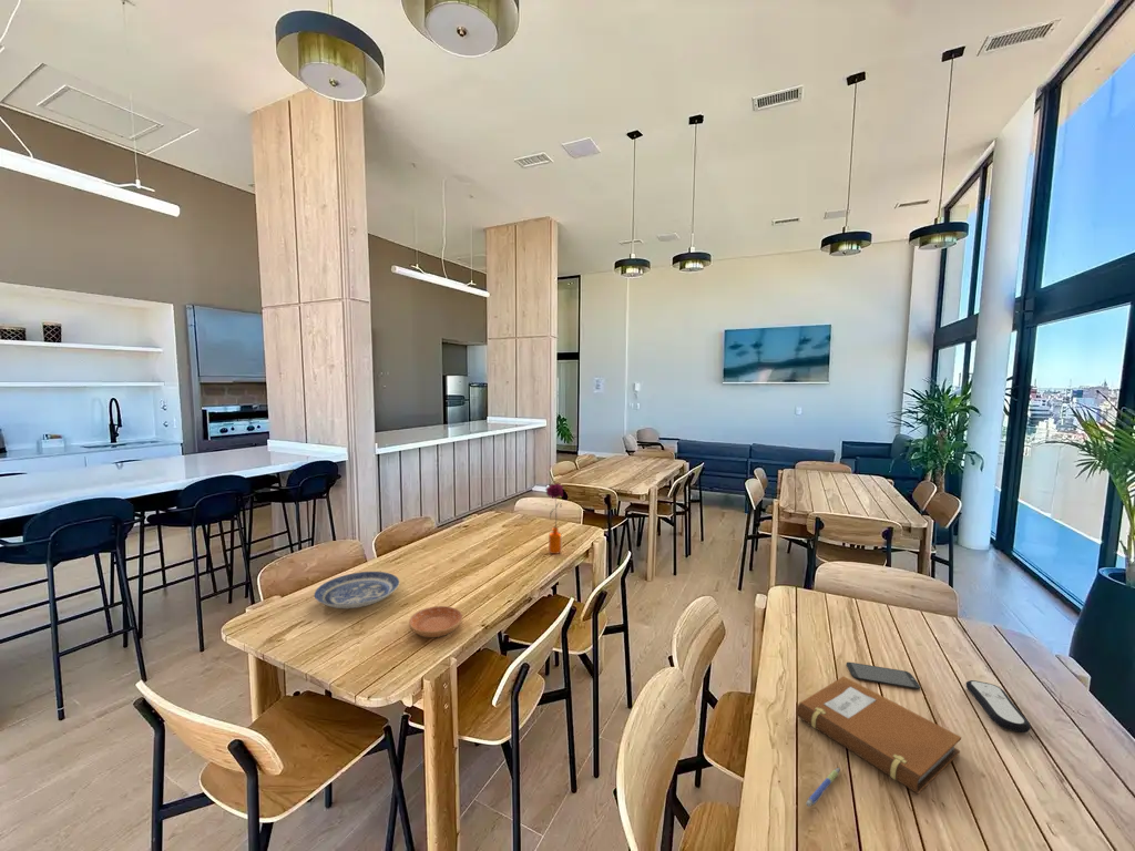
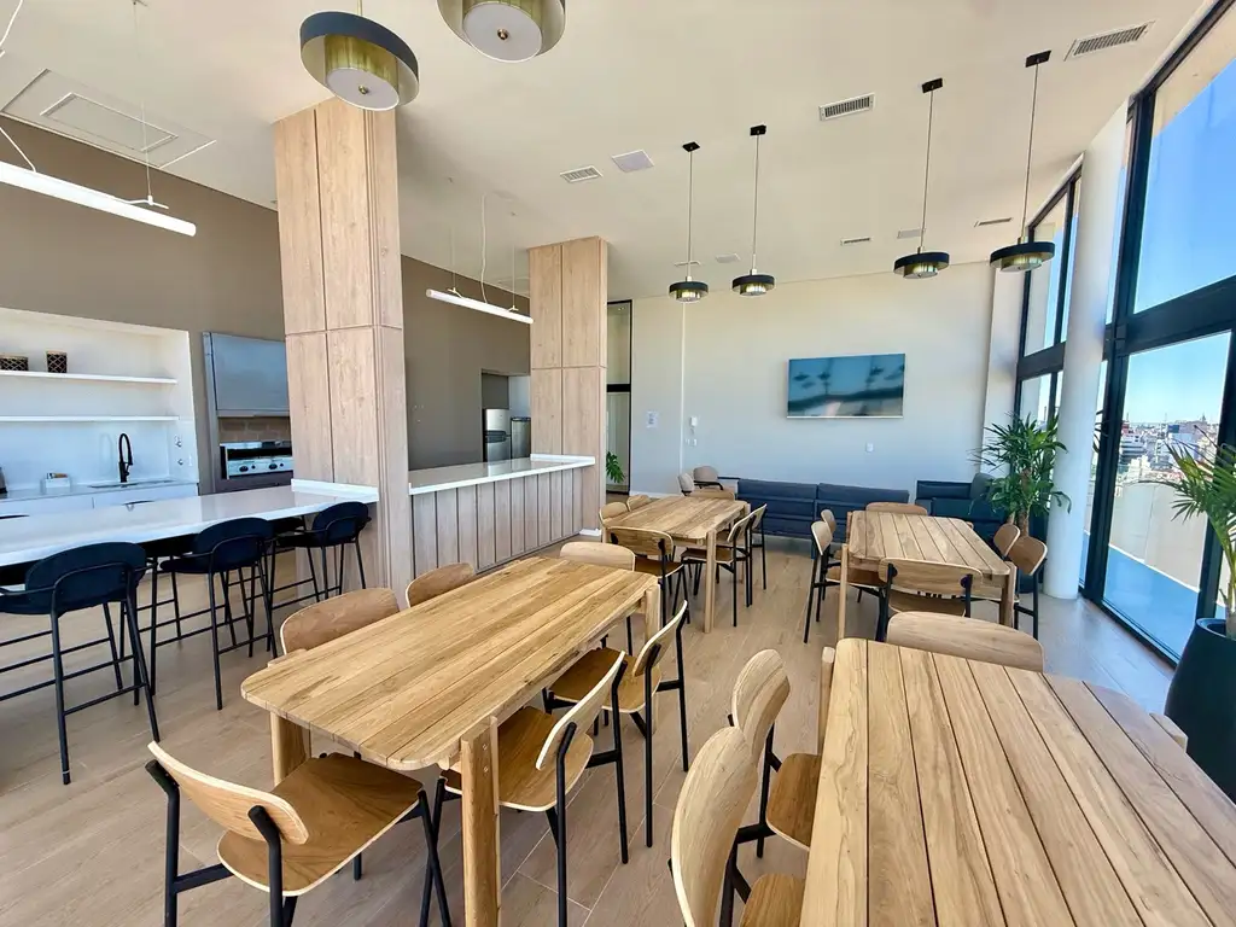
- pen [805,767,841,808]
- flower [544,482,564,555]
- plate [314,571,400,609]
- smartphone [846,662,921,690]
- notebook [796,675,962,794]
- remote control [965,679,1032,734]
- saucer [408,605,463,638]
